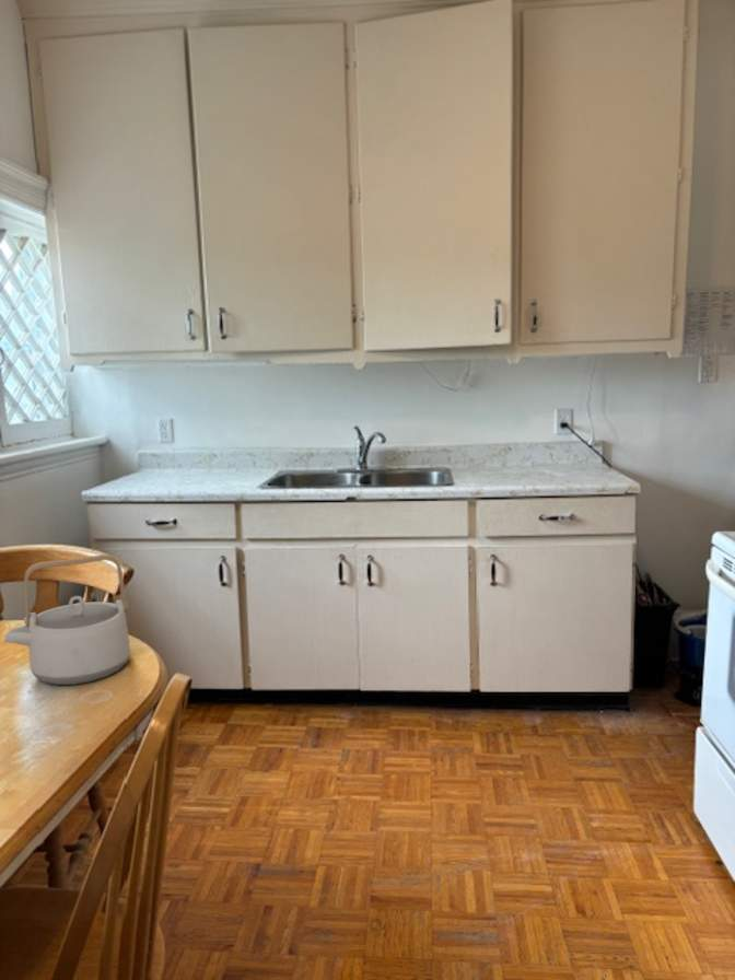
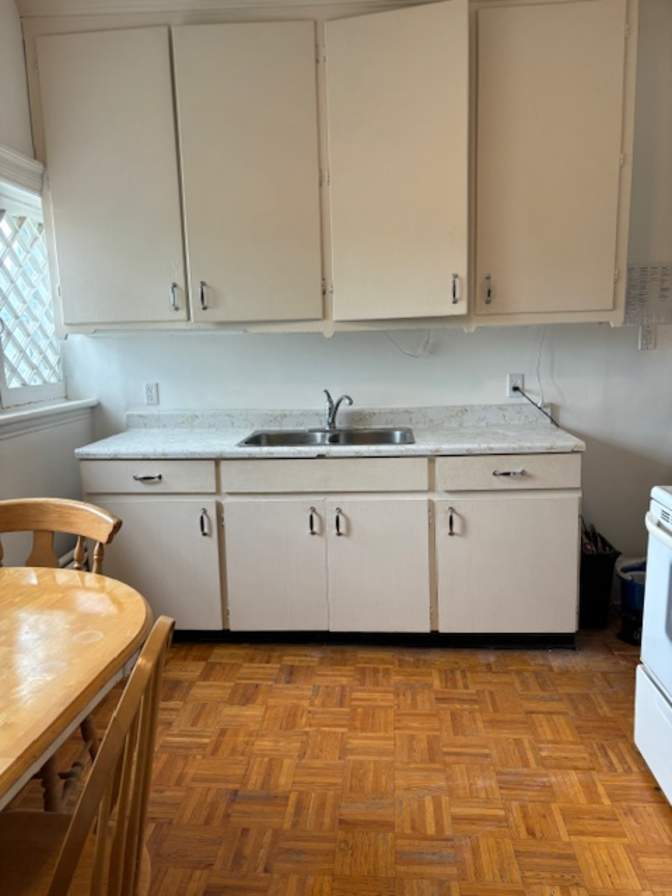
- teapot [3,553,131,686]
